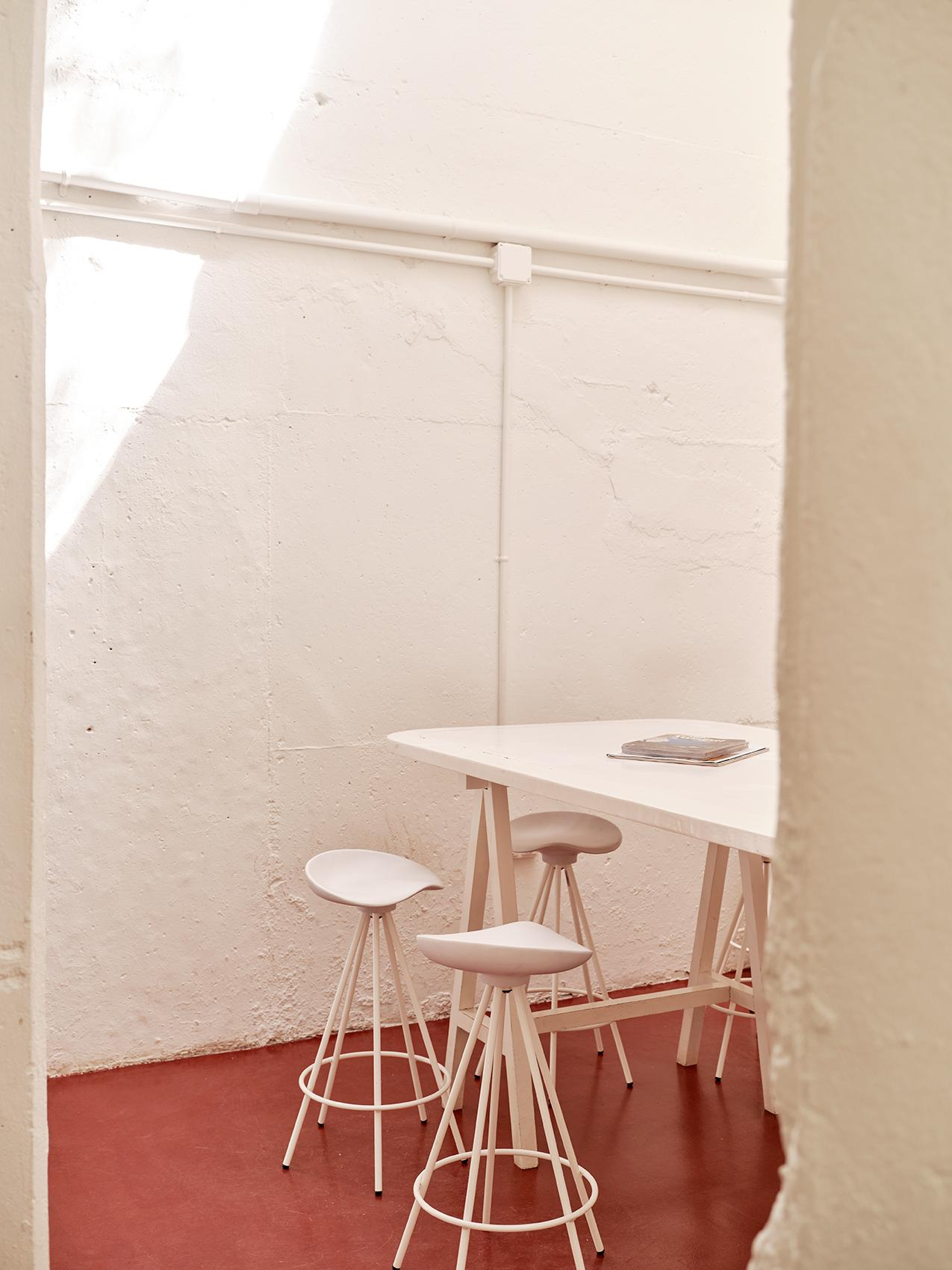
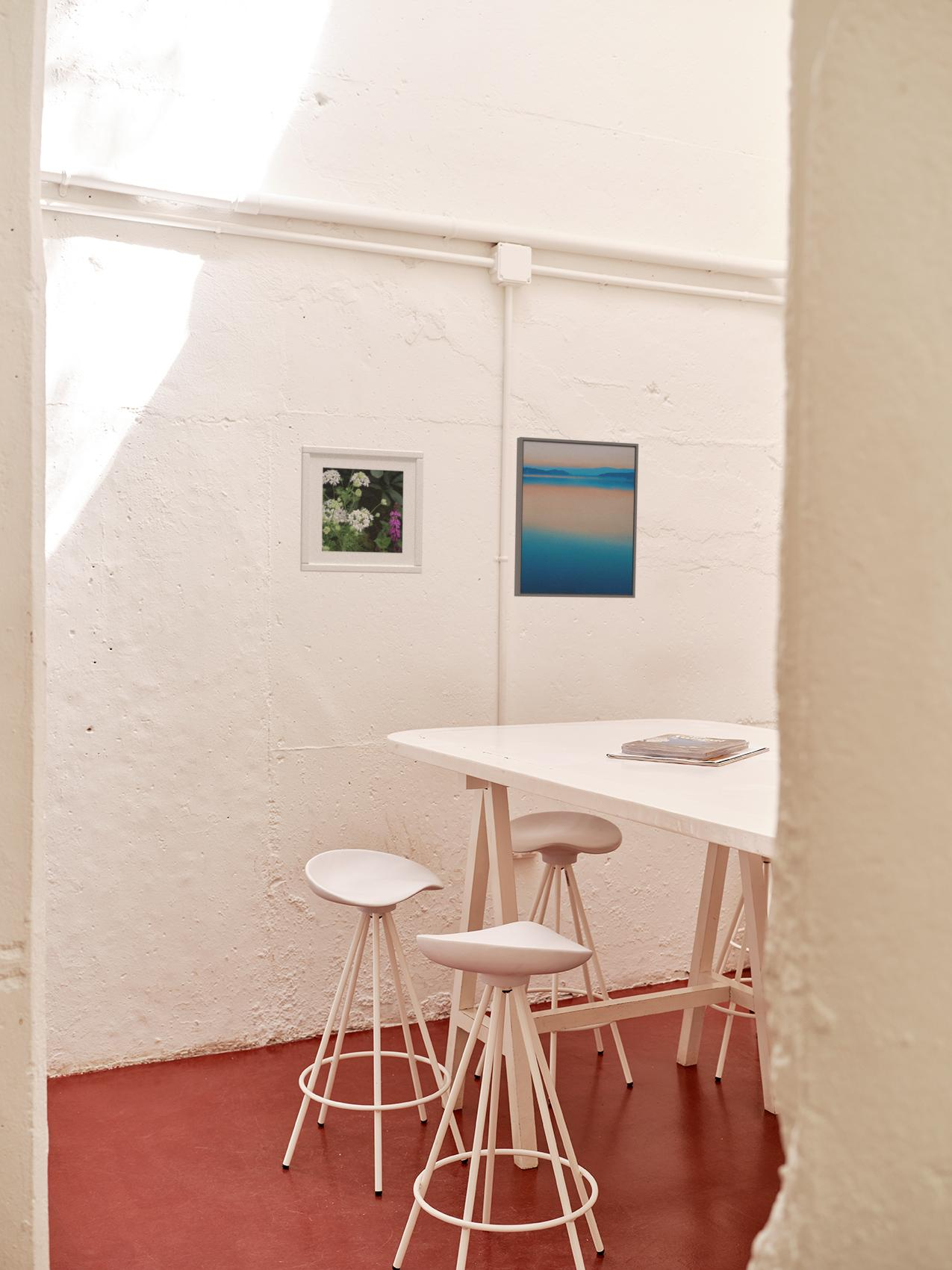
+ wall art [514,436,639,598]
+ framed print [299,445,424,574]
